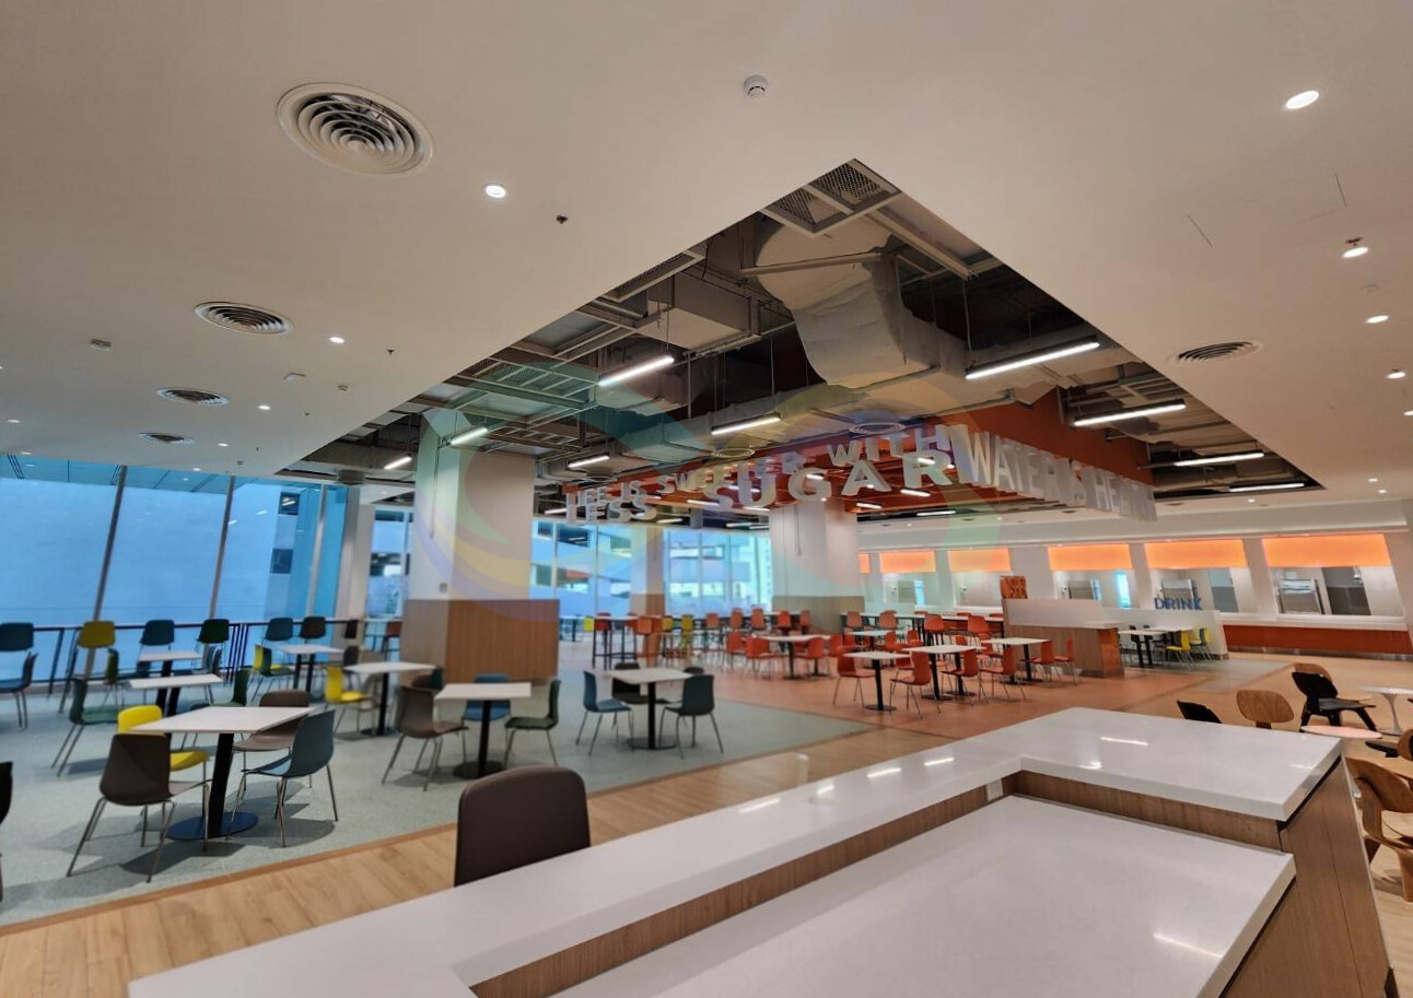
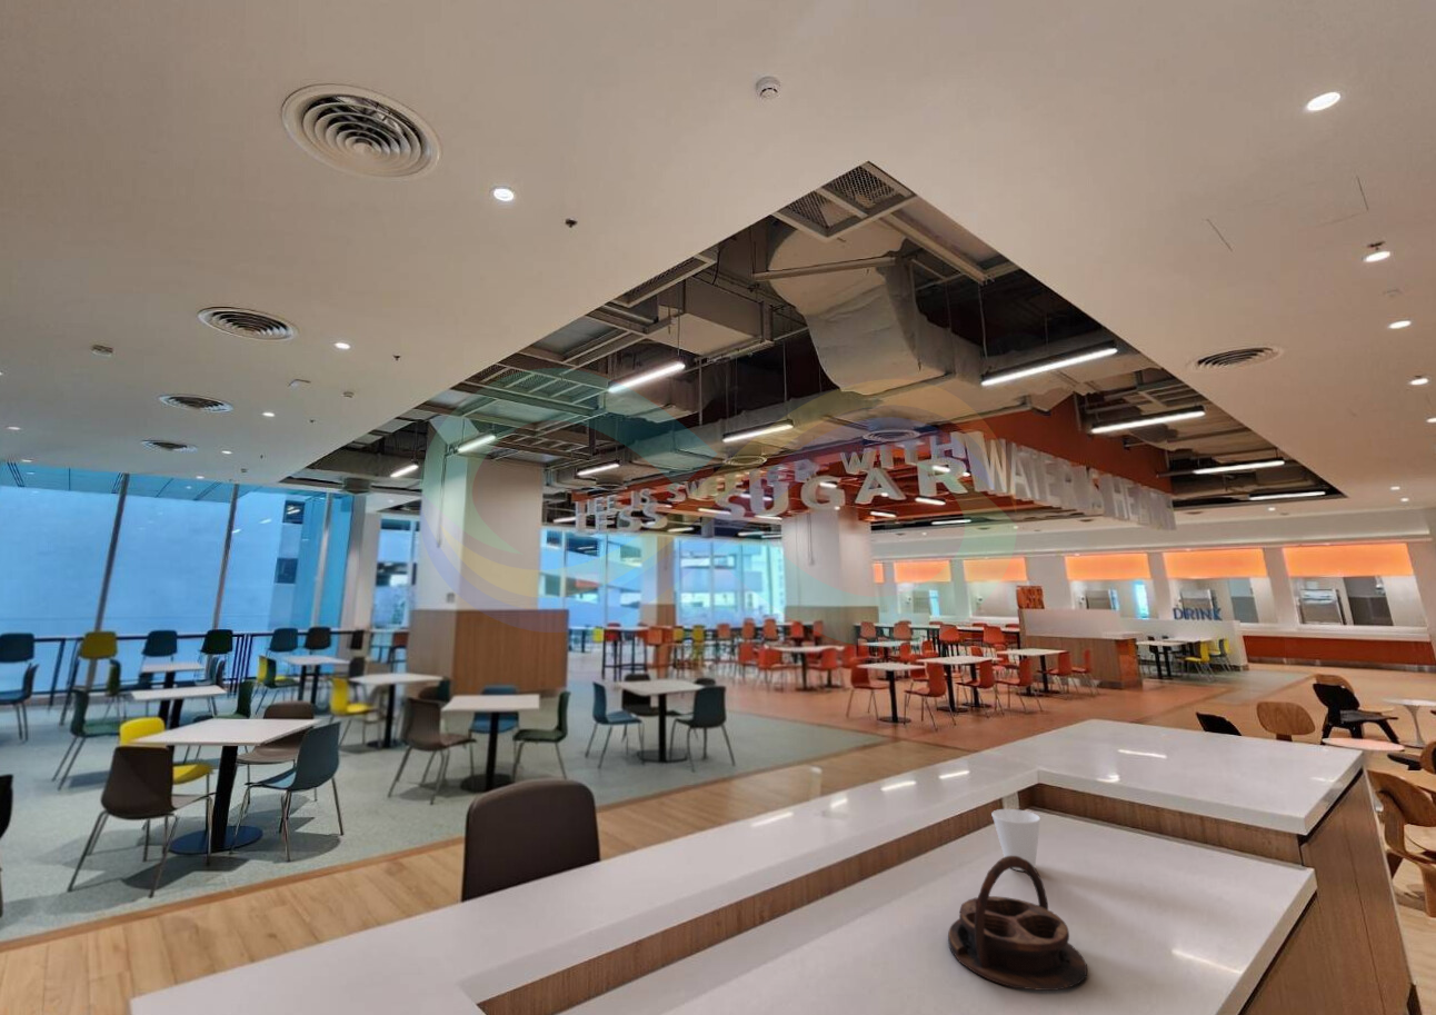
+ serving tray [947,856,1088,992]
+ cup [990,808,1041,872]
